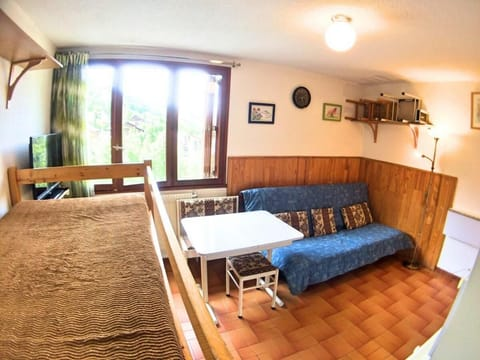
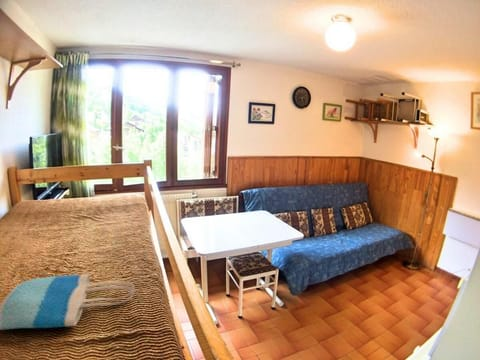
+ tote bag [0,273,135,331]
